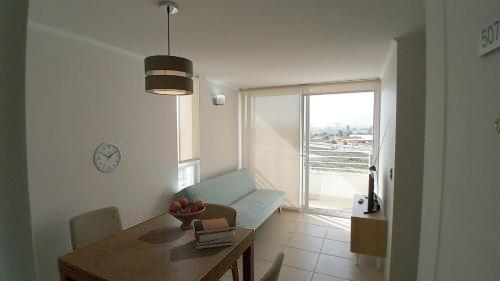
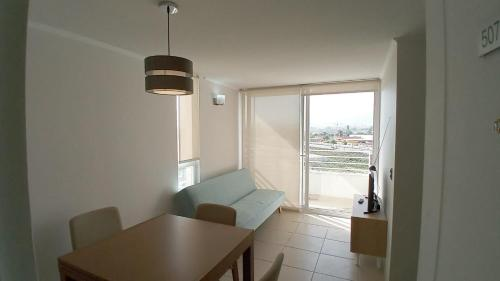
- wall clock [92,141,123,174]
- fruit bowl [167,197,207,230]
- book stack [193,216,237,251]
